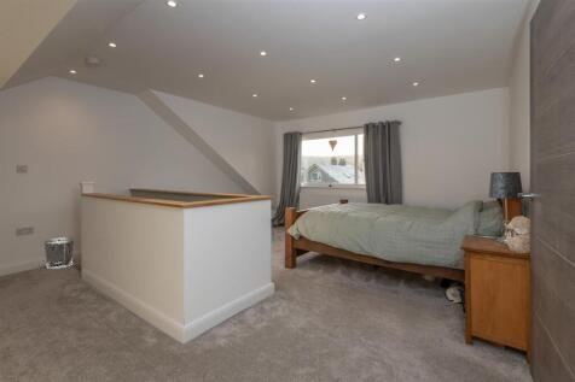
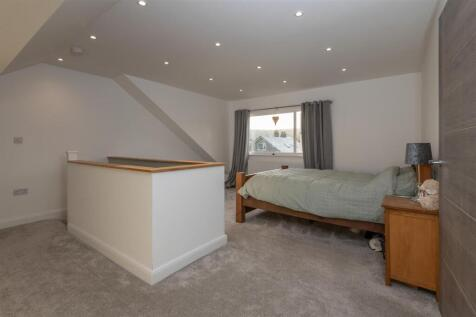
- waste bin [42,236,76,270]
